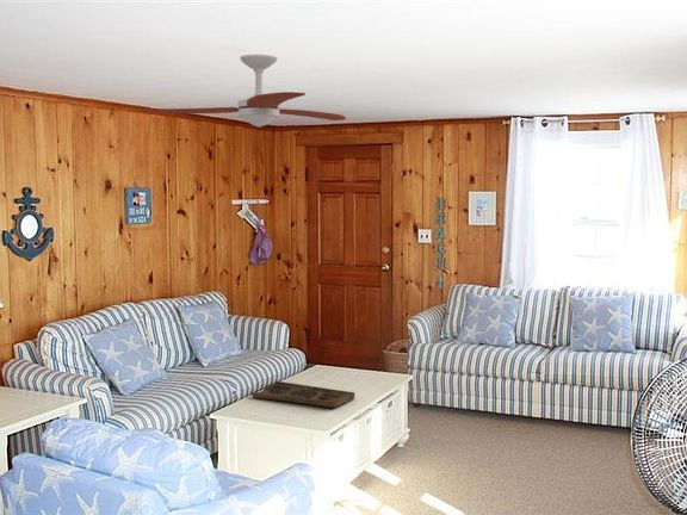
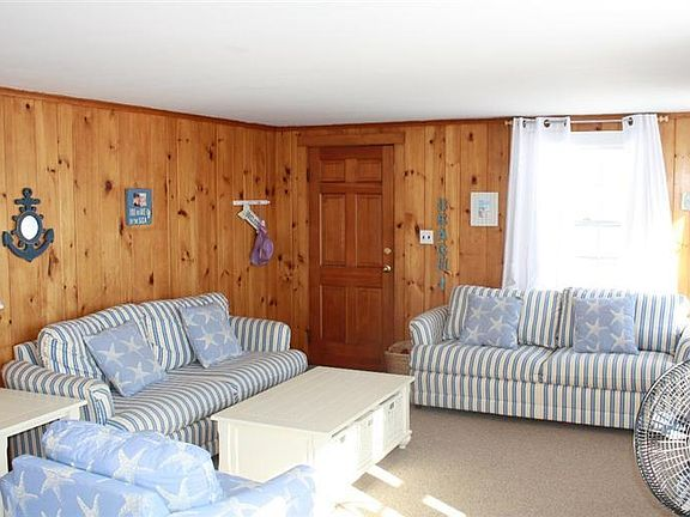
- ceiling fan [135,54,347,128]
- decorative tray [250,380,355,409]
